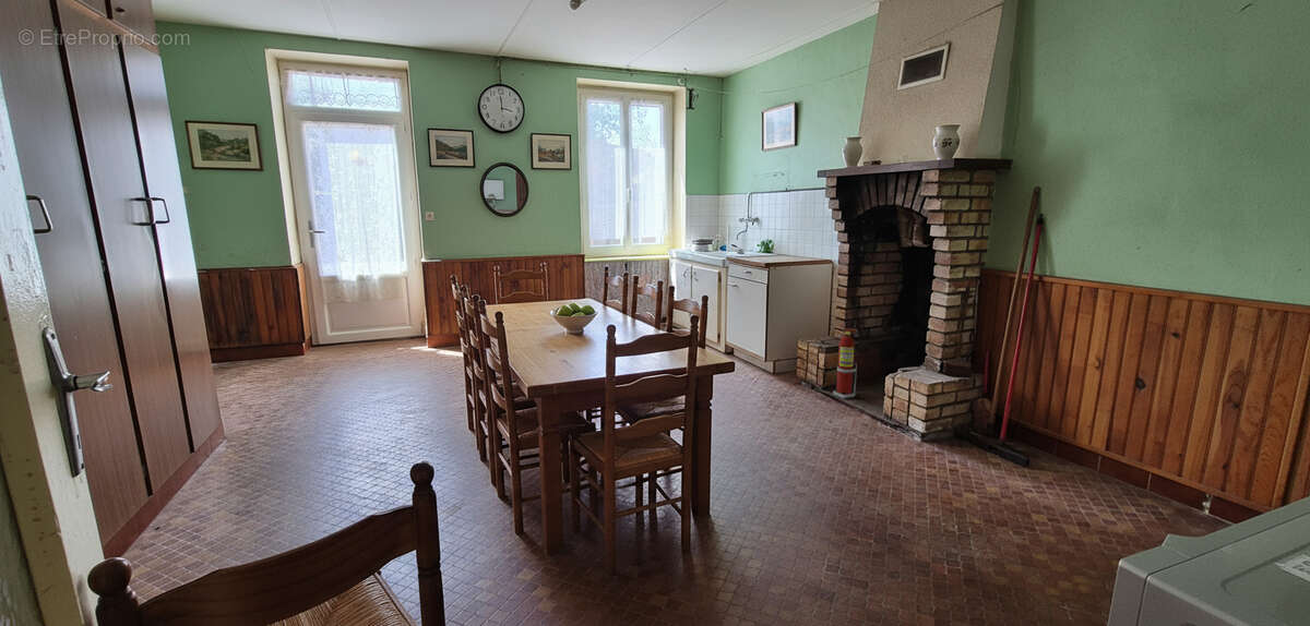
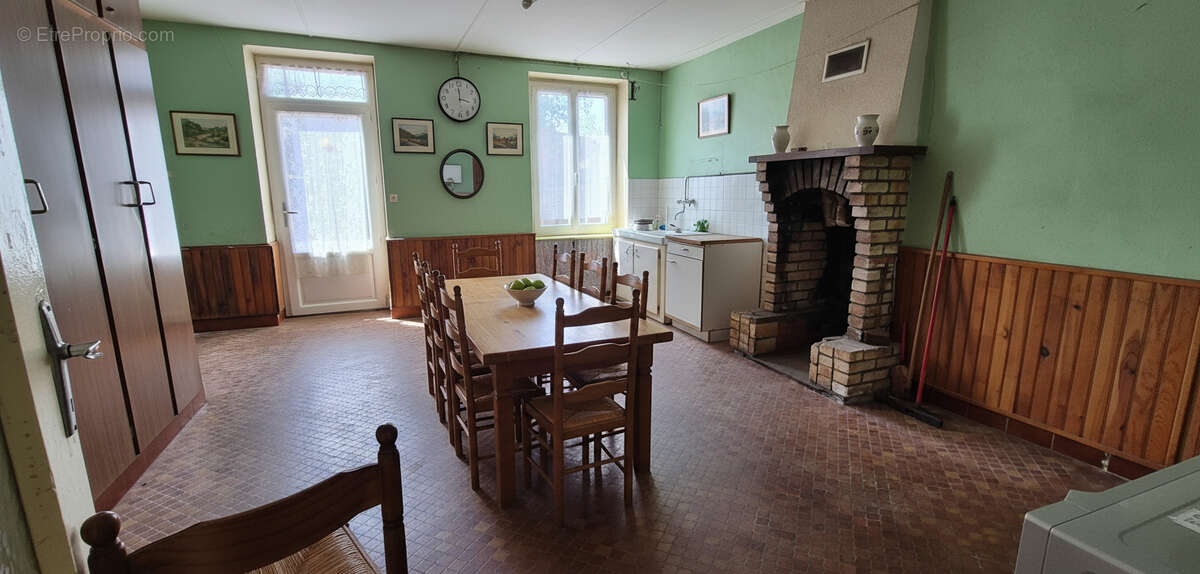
- fire extinguisher [832,328,859,399]
